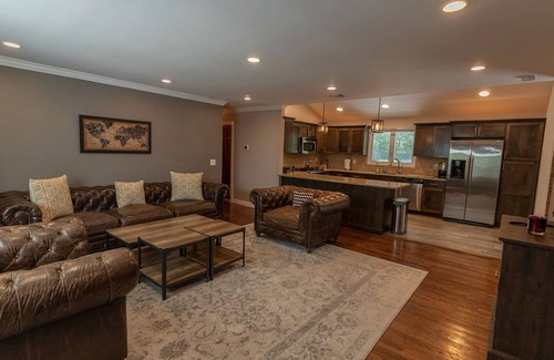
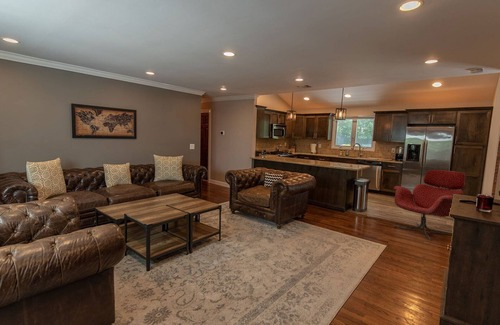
+ lounge chair [392,169,466,240]
